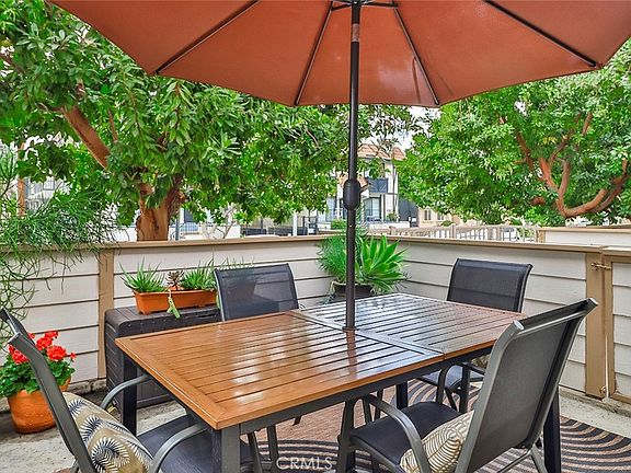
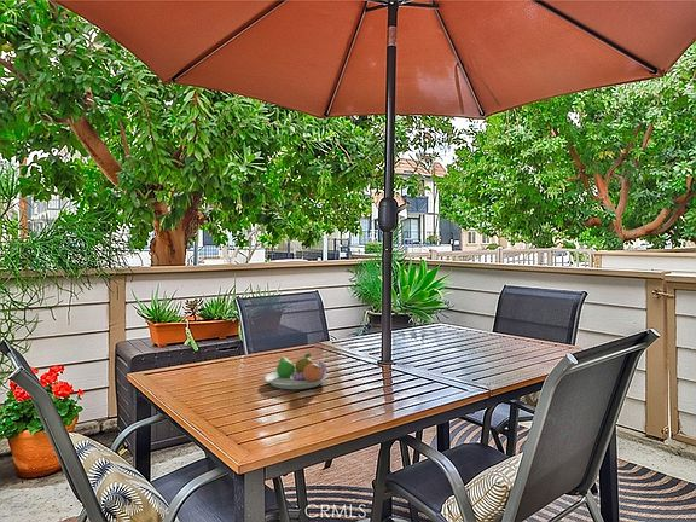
+ fruit bowl [263,353,329,390]
